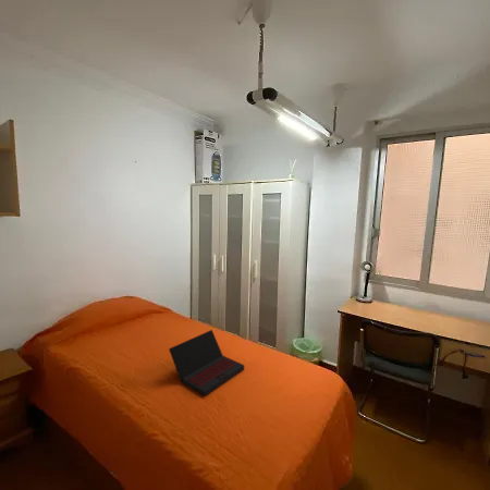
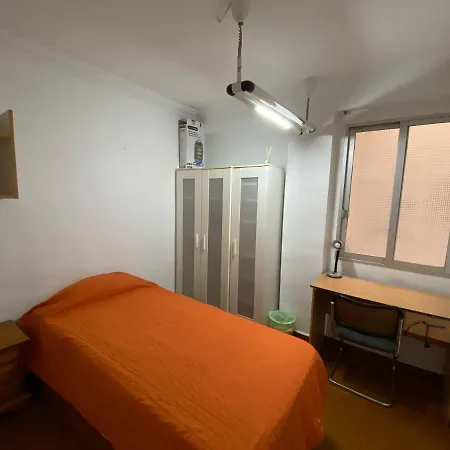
- laptop [168,329,245,397]
